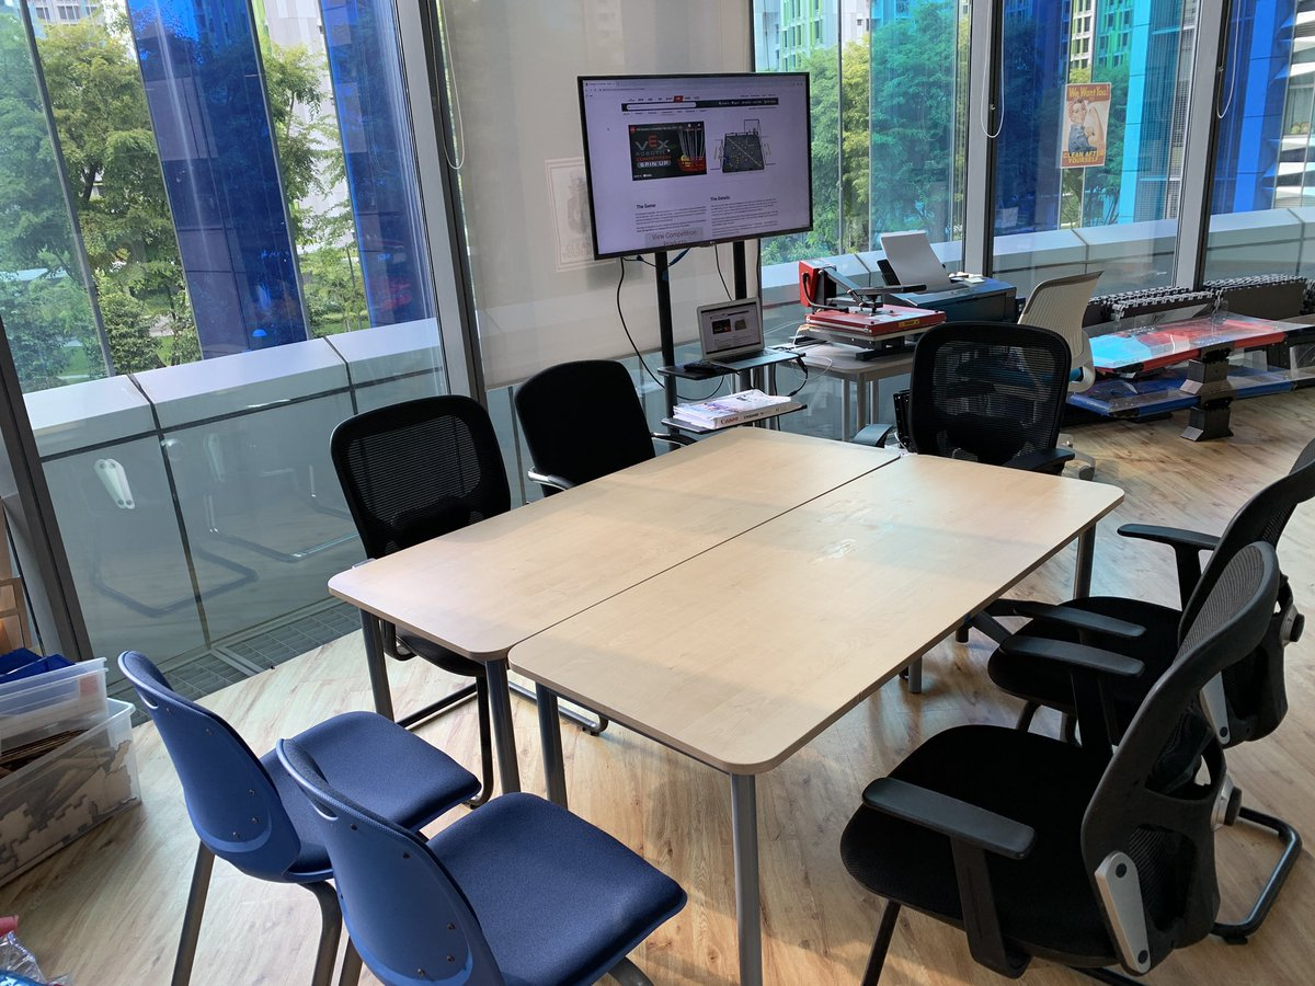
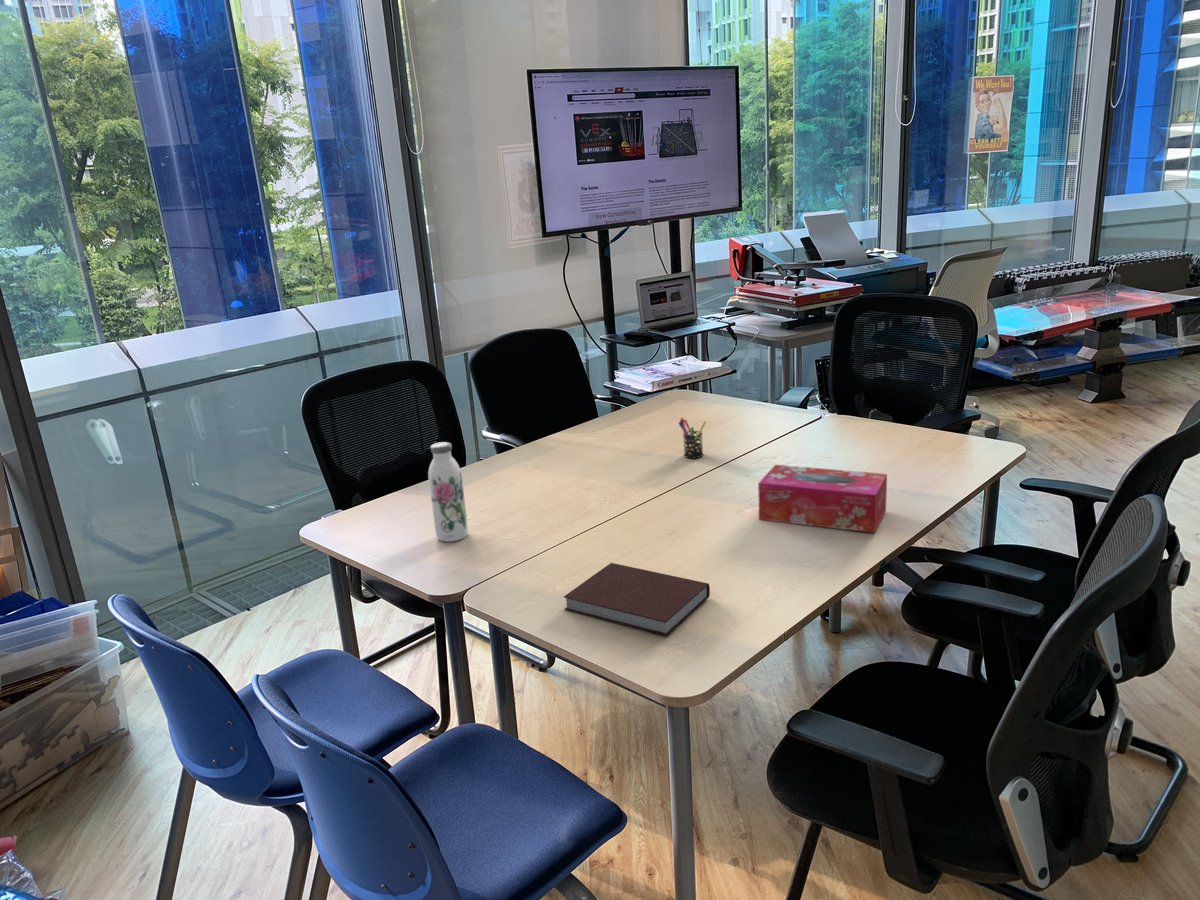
+ water bottle [427,441,469,543]
+ notebook [563,562,711,637]
+ pen holder [678,417,707,459]
+ tissue box [757,464,888,534]
